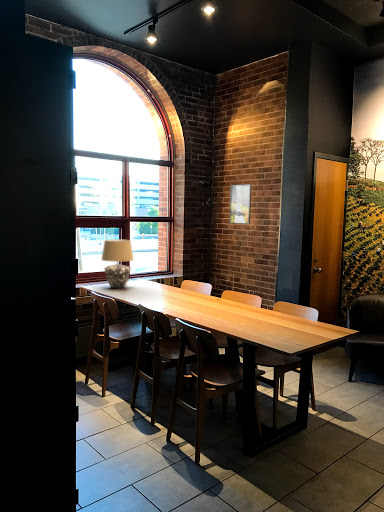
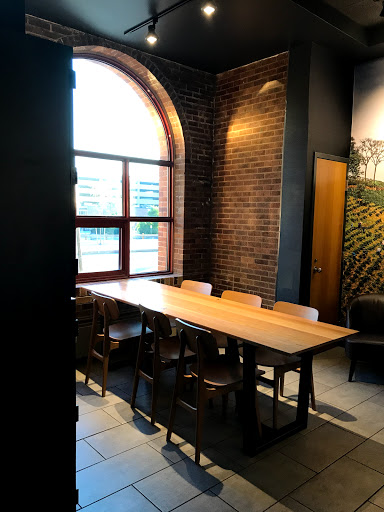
- table lamp [100,239,135,289]
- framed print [229,183,252,225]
